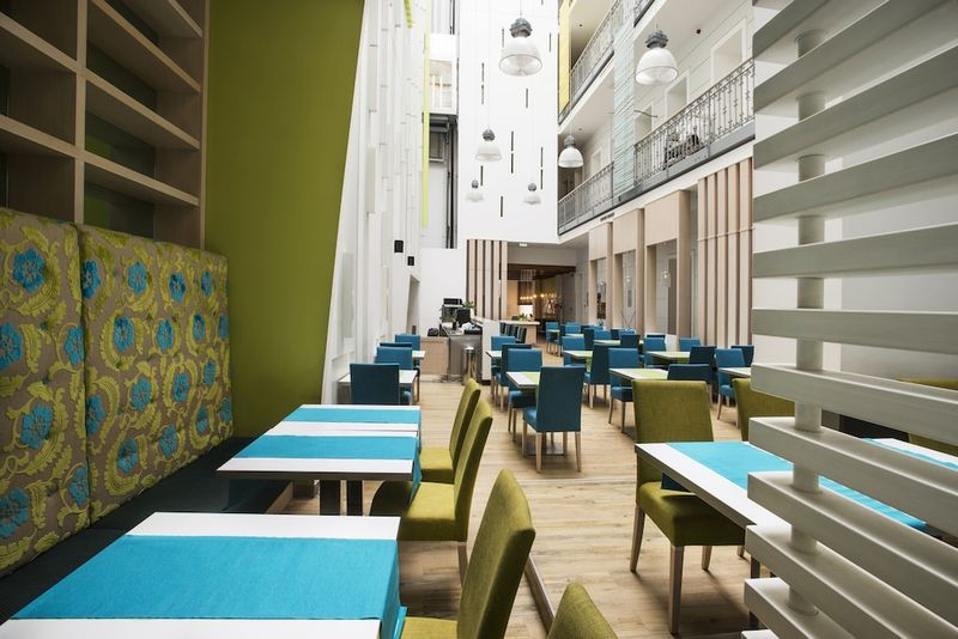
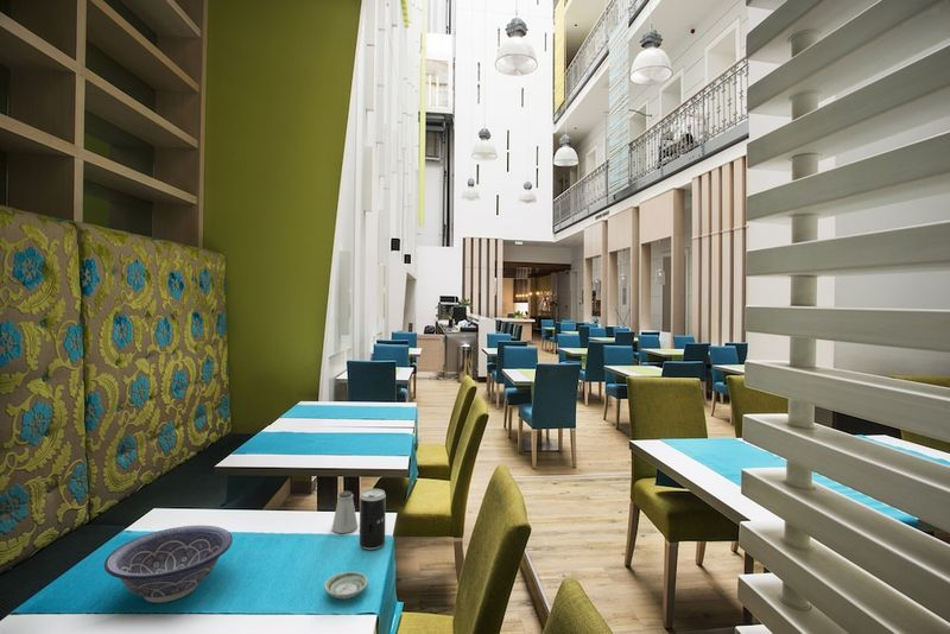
+ saltshaker [331,490,359,534]
+ beverage can [359,488,387,551]
+ decorative bowl [103,525,234,603]
+ saucer [323,571,369,600]
